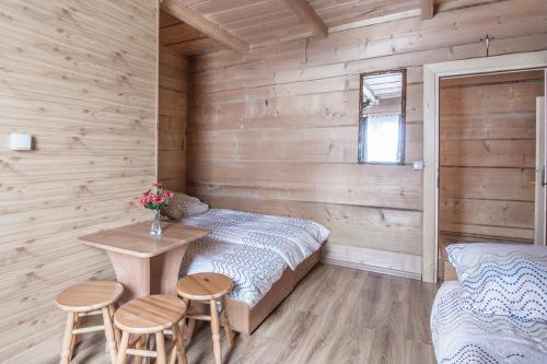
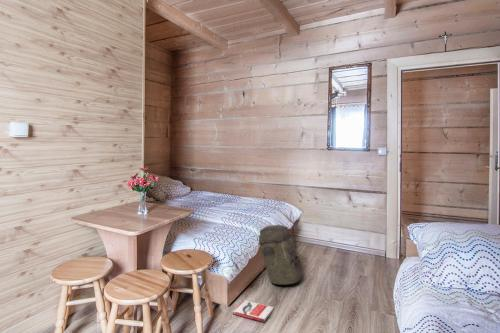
+ book [231,299,275,323]
+ backpack [258,224,305,286]
